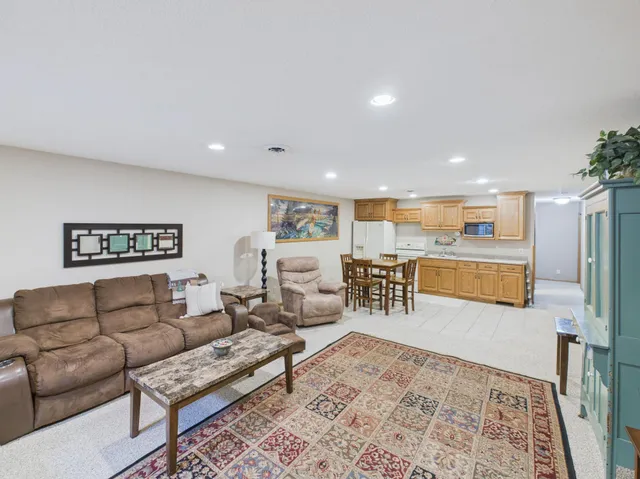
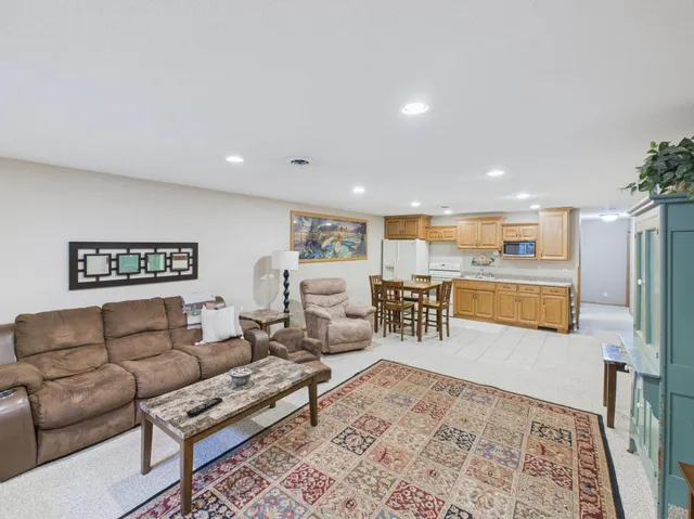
+ remote control [185,397,223,417]
